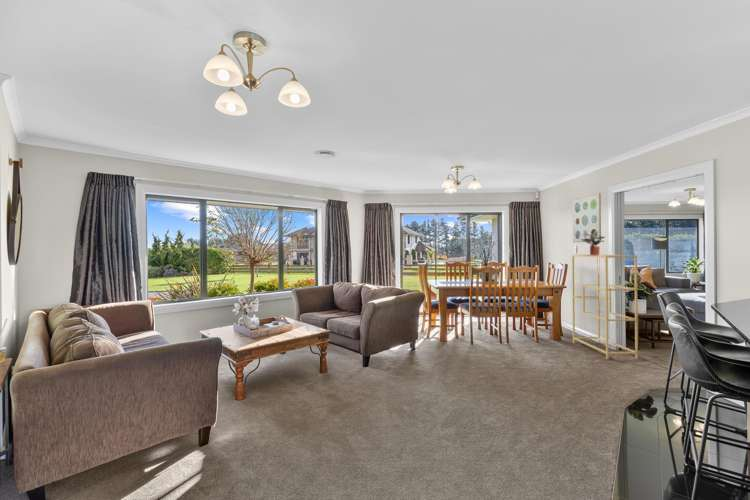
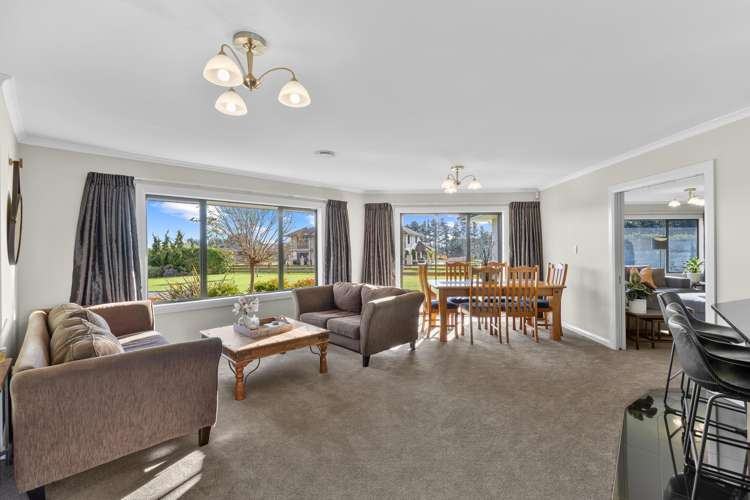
- shelving unit [571,254,639,360]
- wall art [572,192,602,243]
- potted plant [581,228,606,255]
